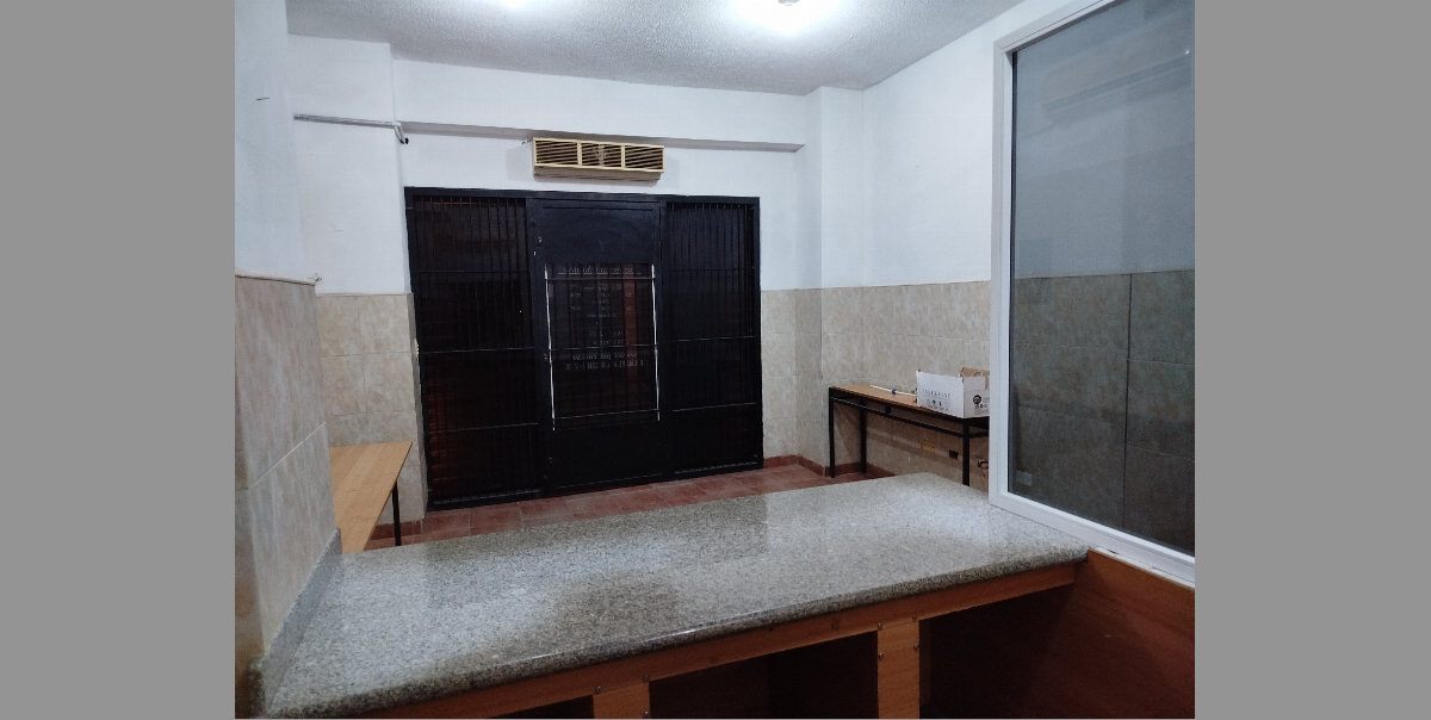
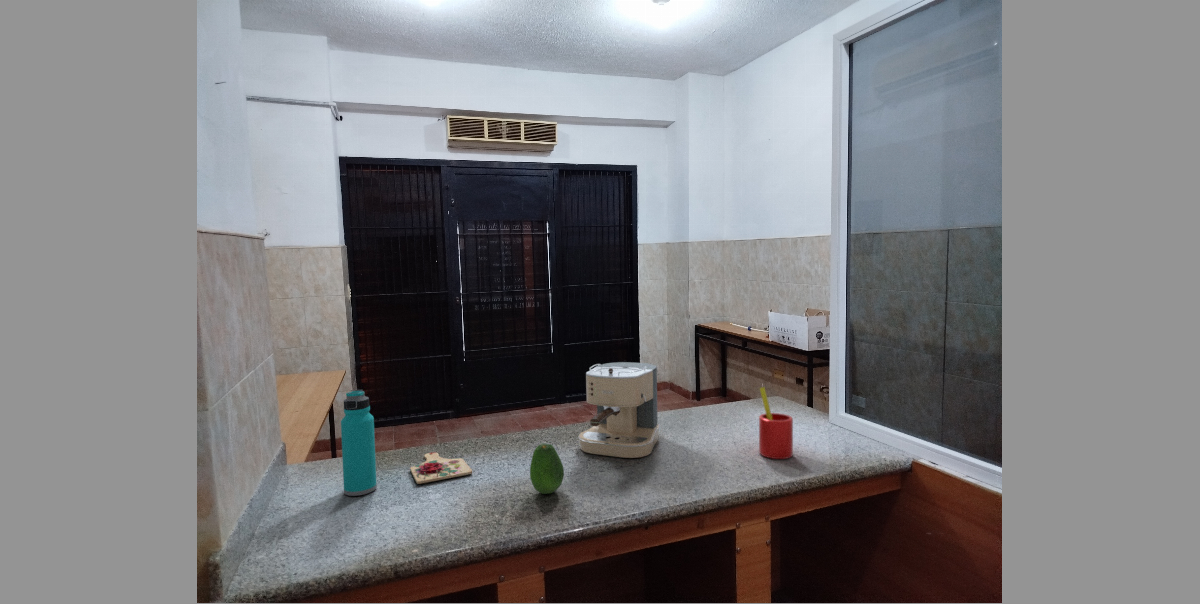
+ fruit [529,442,565,495]
+ water bottle [340,389,378,497]
+ straw [758,386,794,460]
+ cutting board [409,452,473,485]
+ coffee maker [577,361,660,459]
